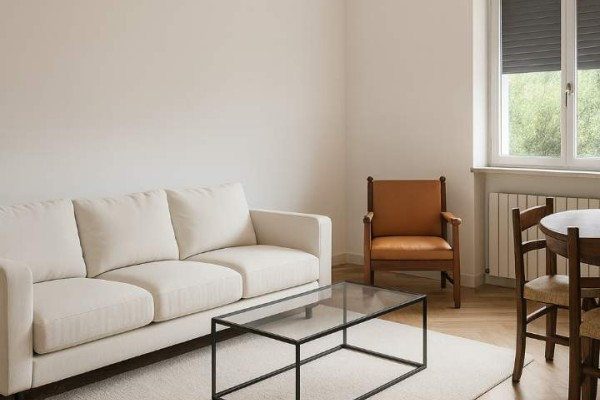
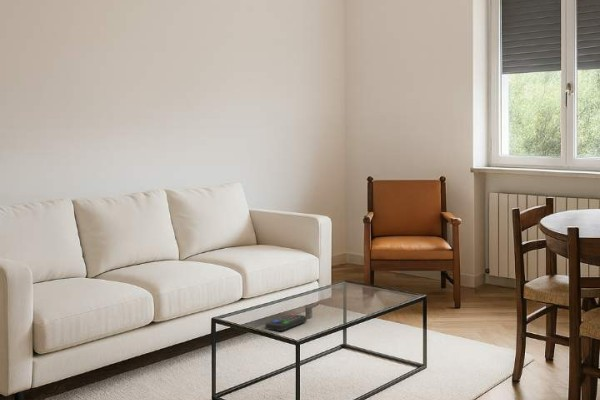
+ remote control [264,313,308,332]
